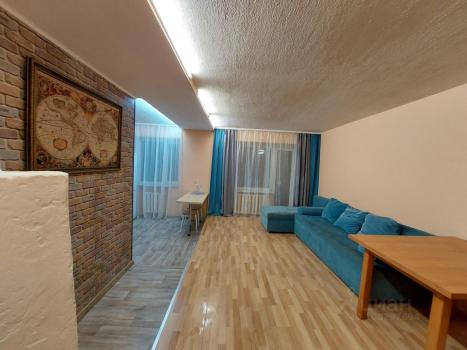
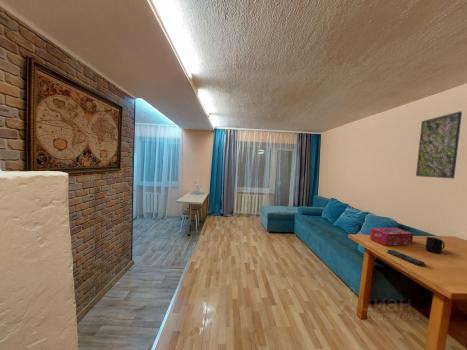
+ mug [425,236,446,254]
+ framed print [415,110,463,180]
+ remote control [386,249,426,267]
+ tissue box [369,227,414,247]
